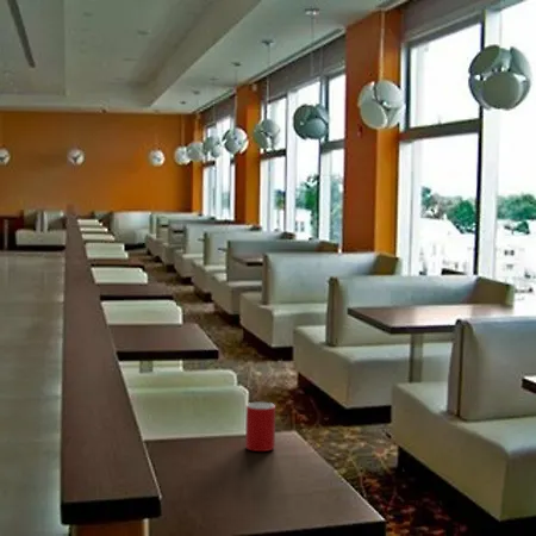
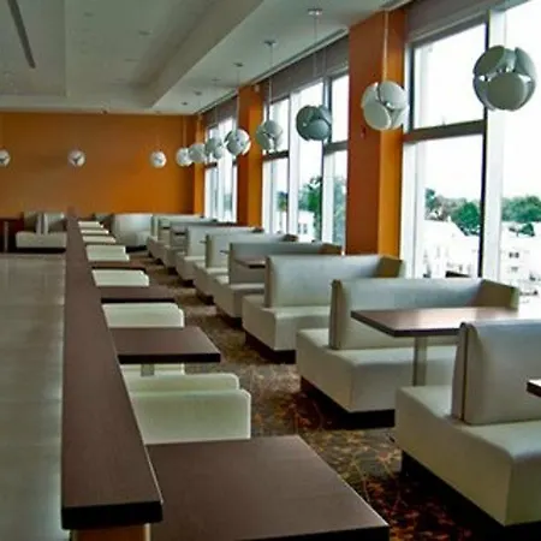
- cup [244,401,276,453]
